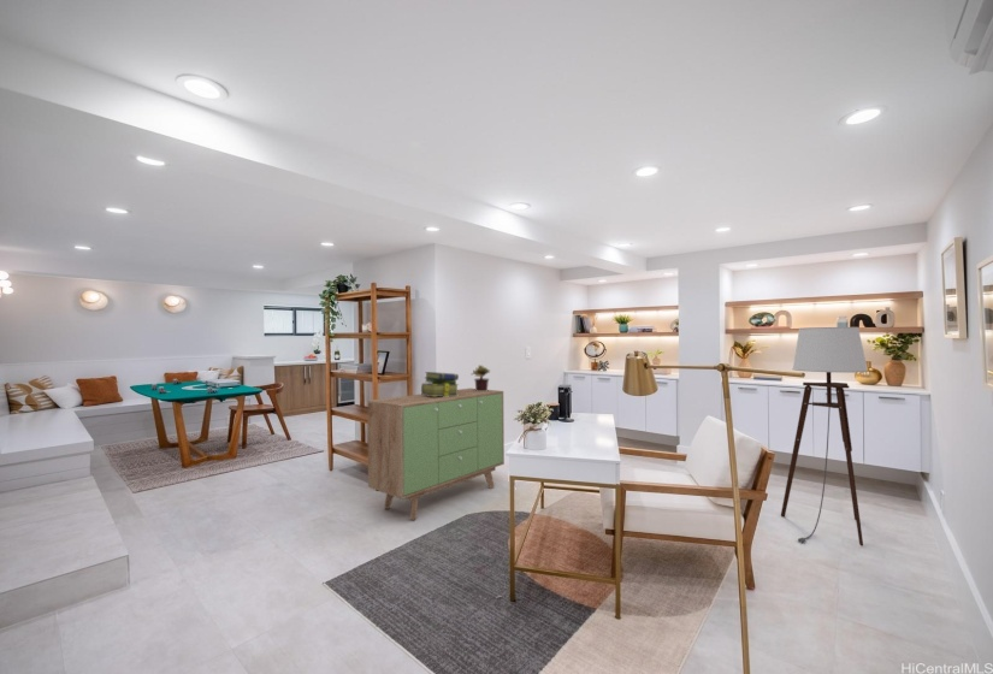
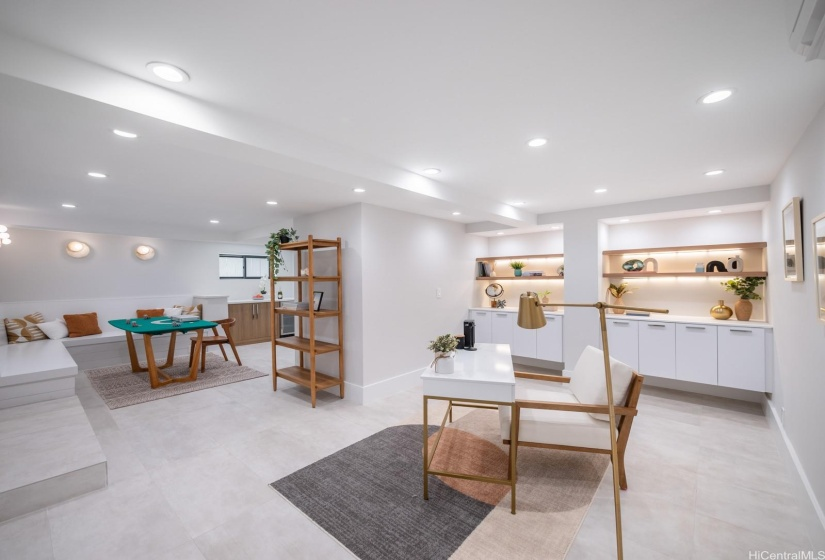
- floor lamp [780,326,869,548]
- potted plant [469,363,491,391]
- sideboard [366,388,506,521]
- stack of books [420,371,460,397]
